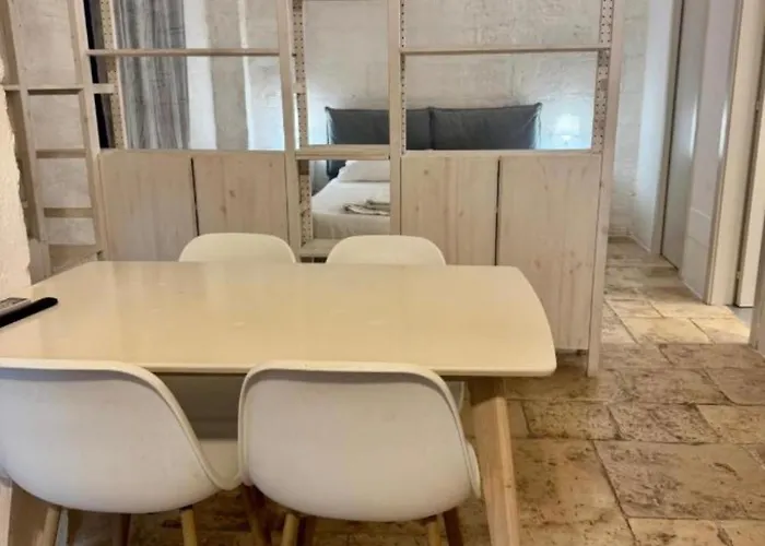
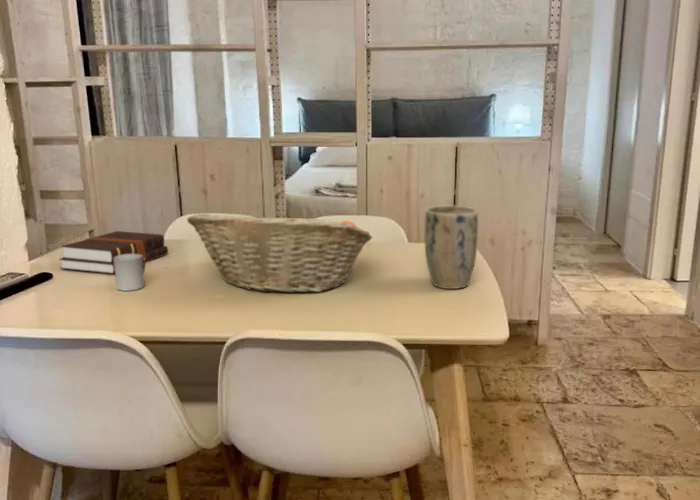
+ plant pot [423,205,479,290]
+ cup [114,254,147,292]
+ hardback book [58,230,169,275]
+ fruit basket [186,209,373,294]
